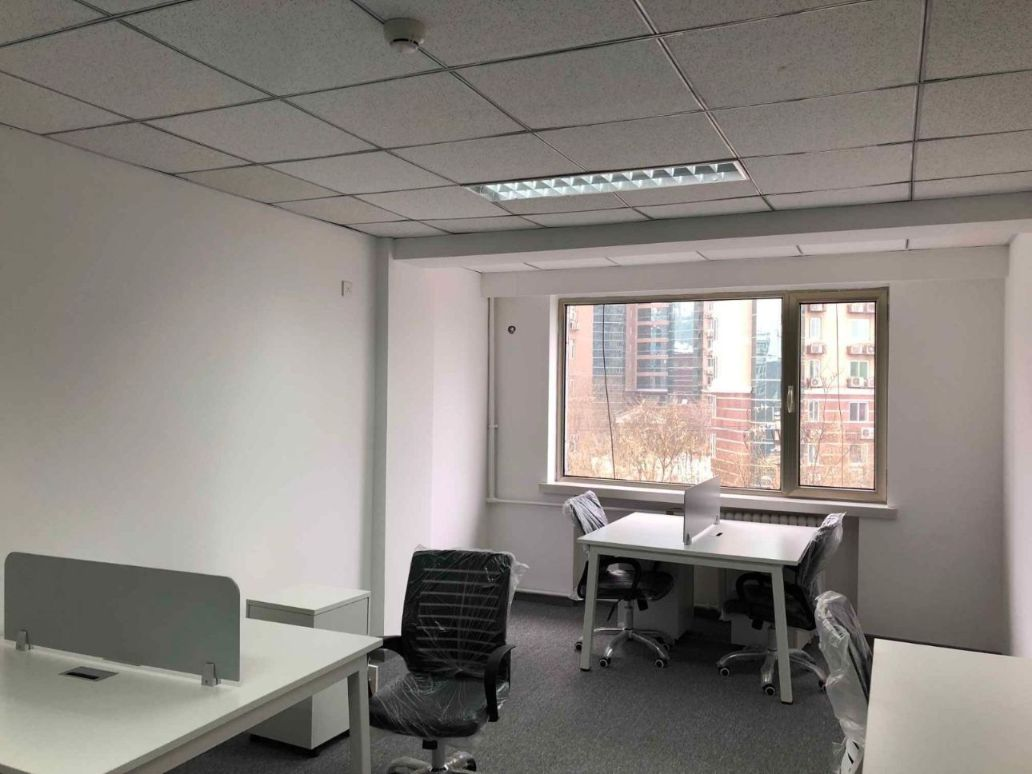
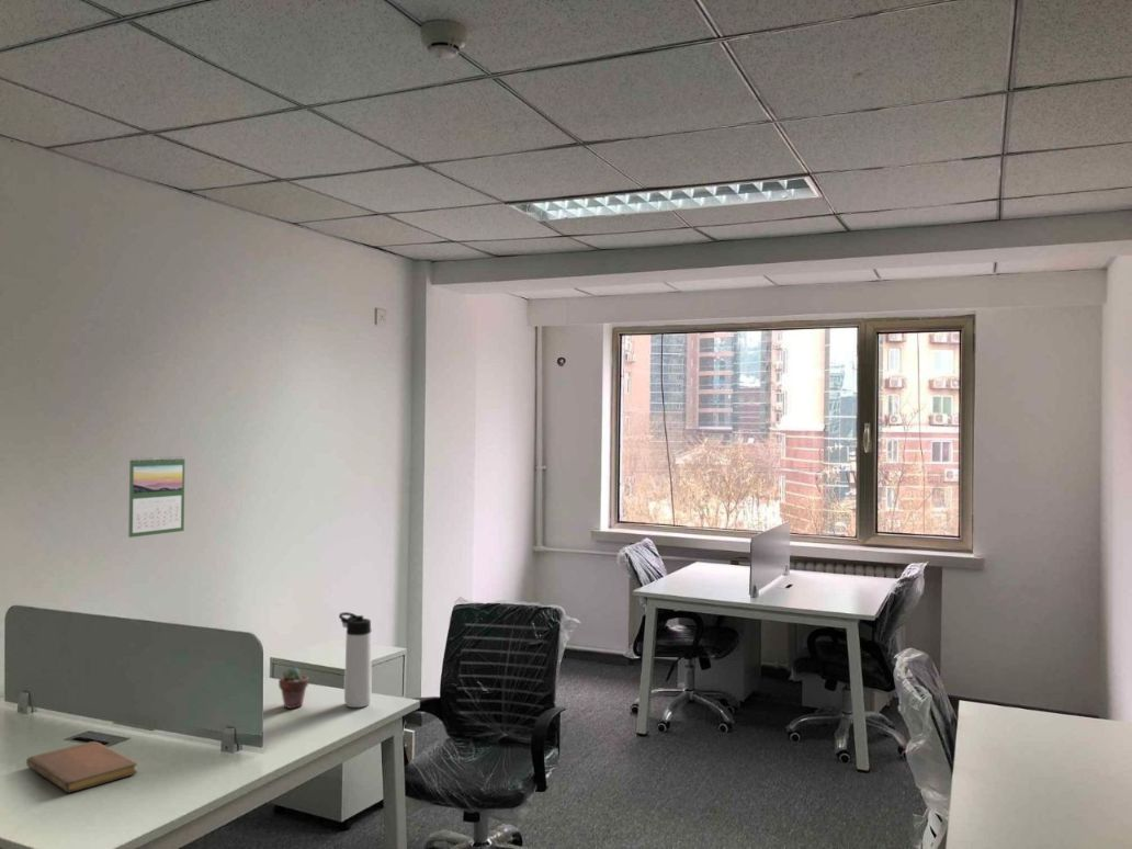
+ thermos bottle [338,611,373,709]
+ potted succulent [278,666,309,710]
+ calendar [127,455,185,539]
+ notebook [25,740,138,793]
